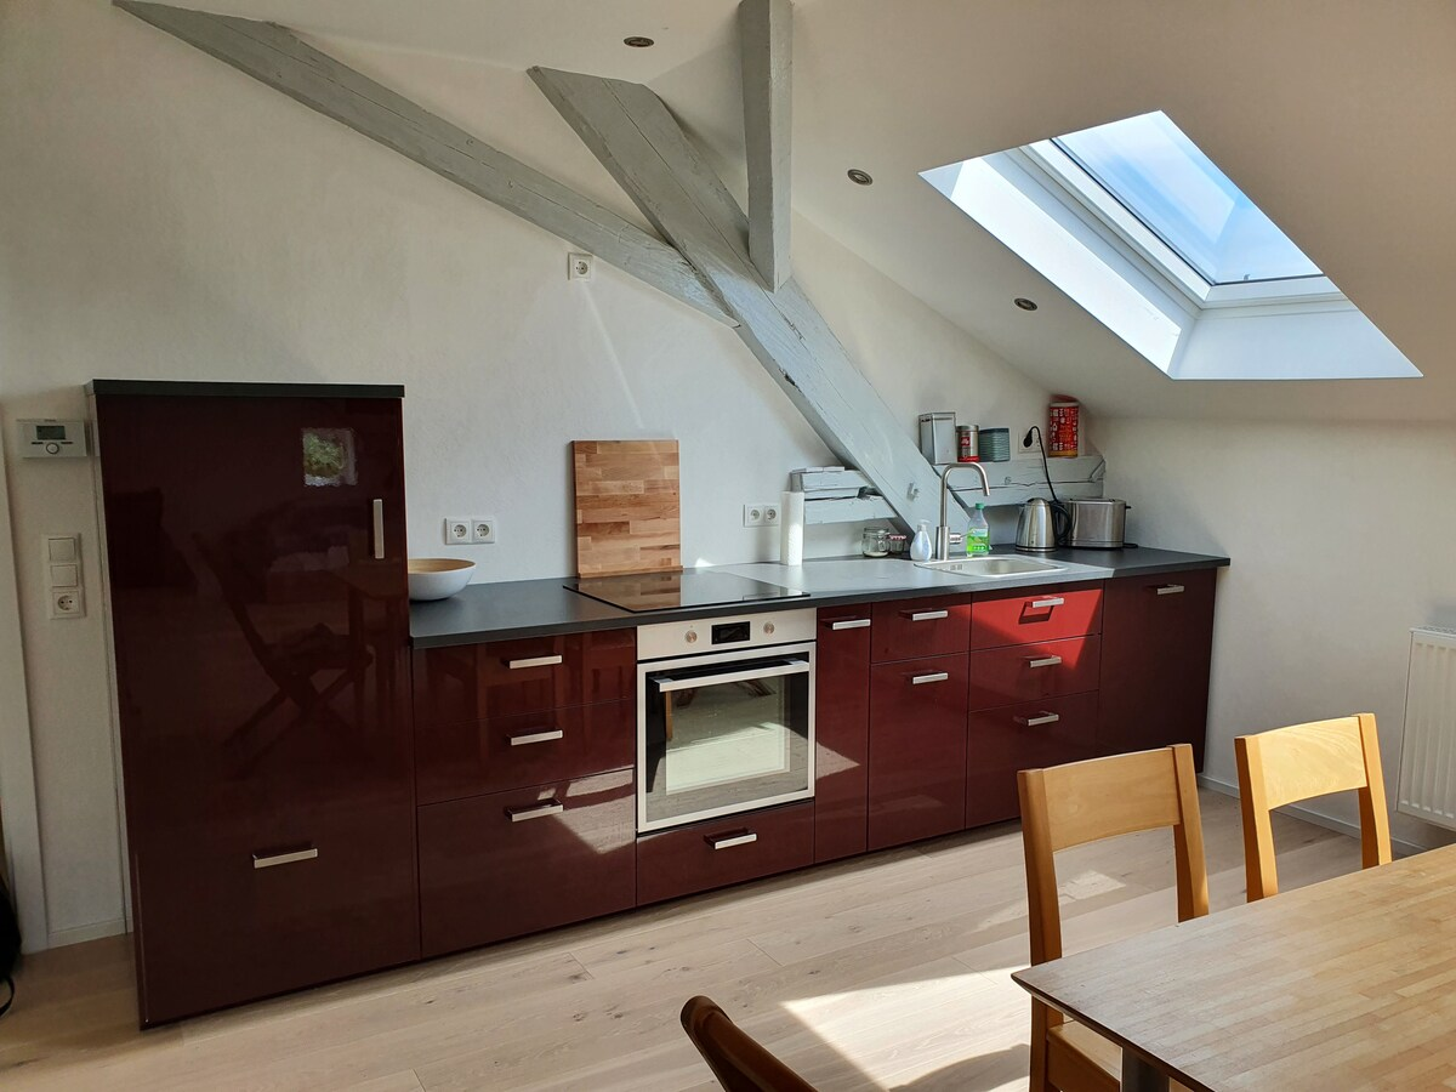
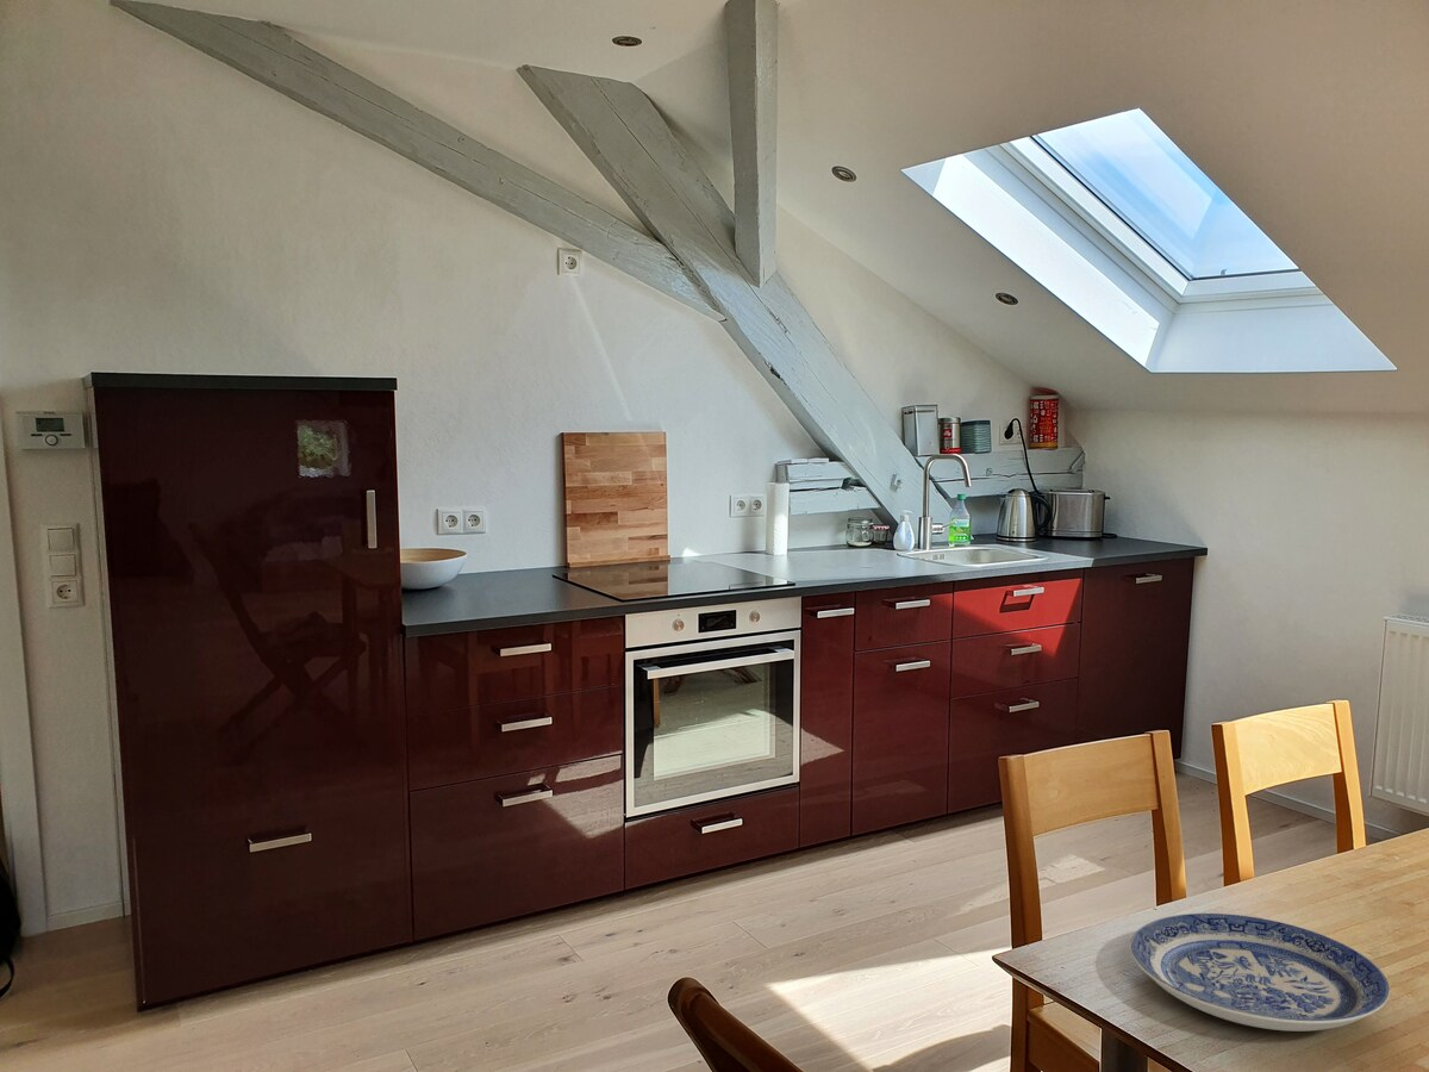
+ plate [1129,912,1391,1033]
